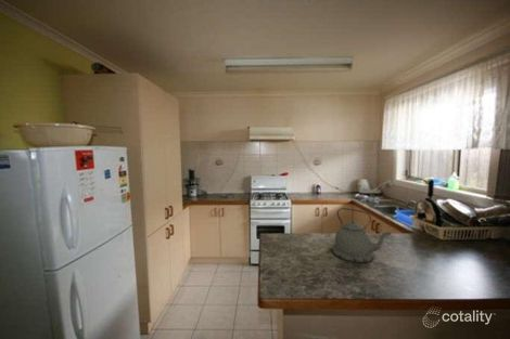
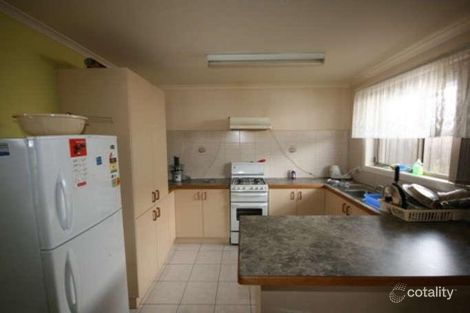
- kettle [331,207,392,264]
